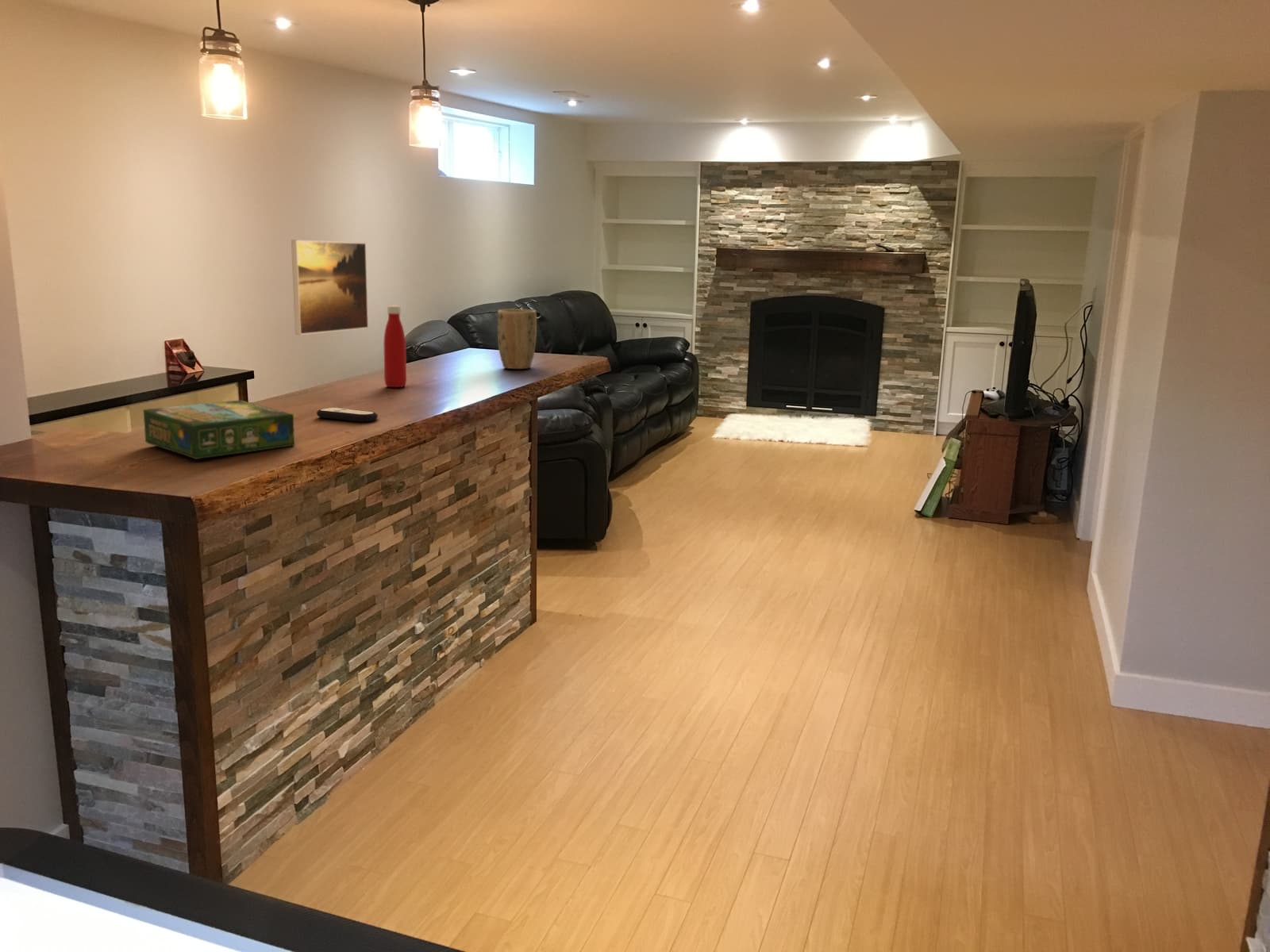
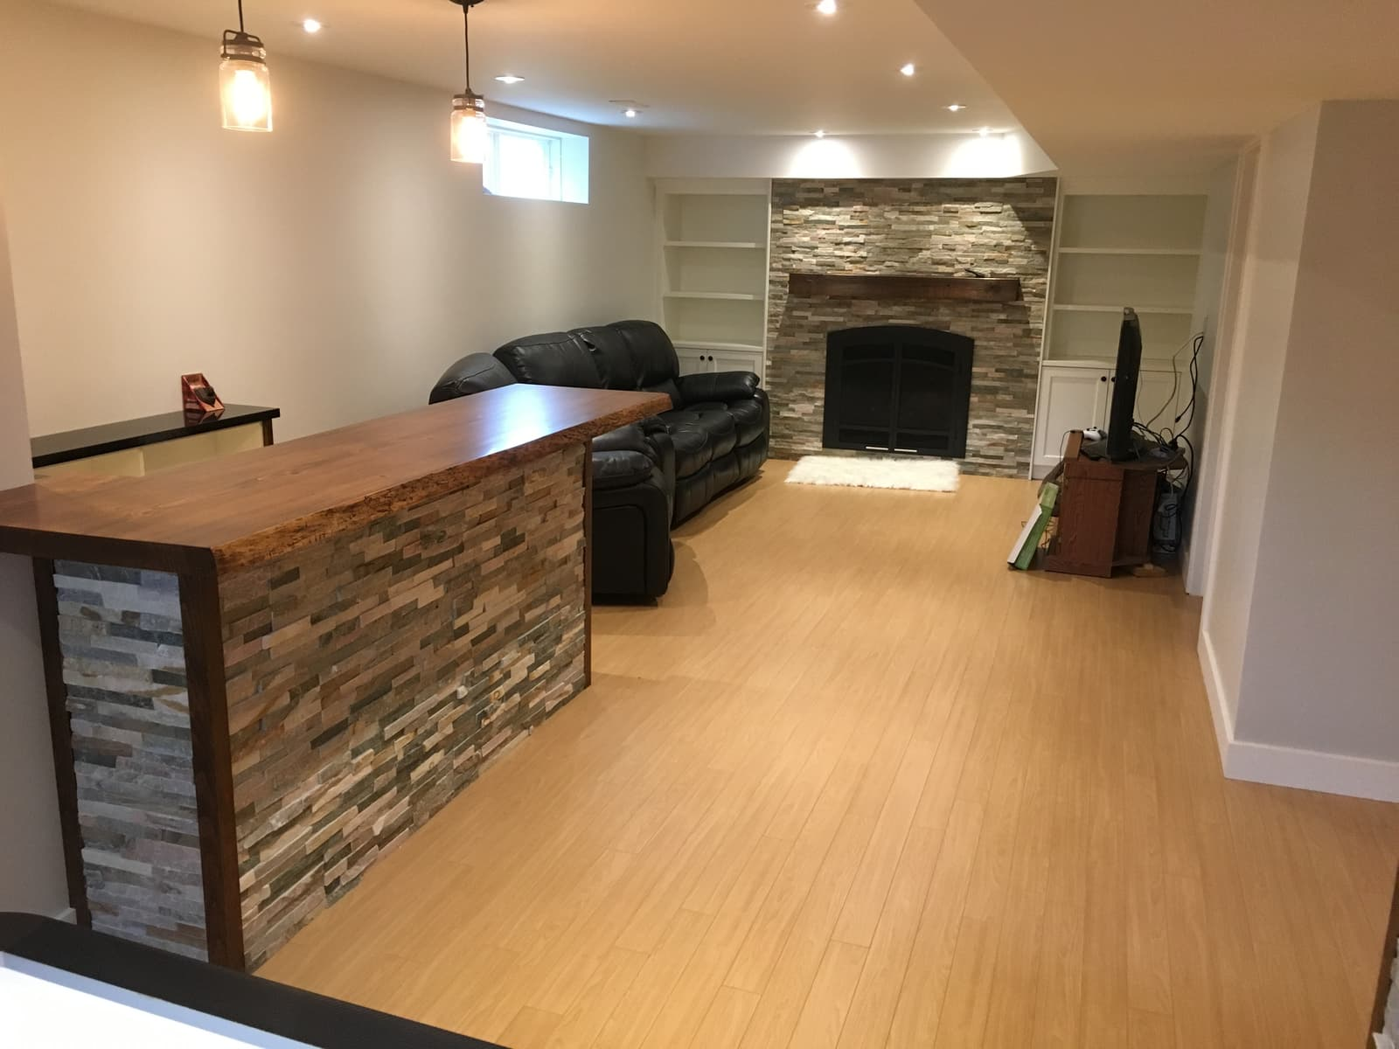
- remote control [316,407,379,422]
- bottle [383,305,407,388]
- plant pot [497,309,537,370]
- board game [142,399,296,460]
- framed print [291,239,369,336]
